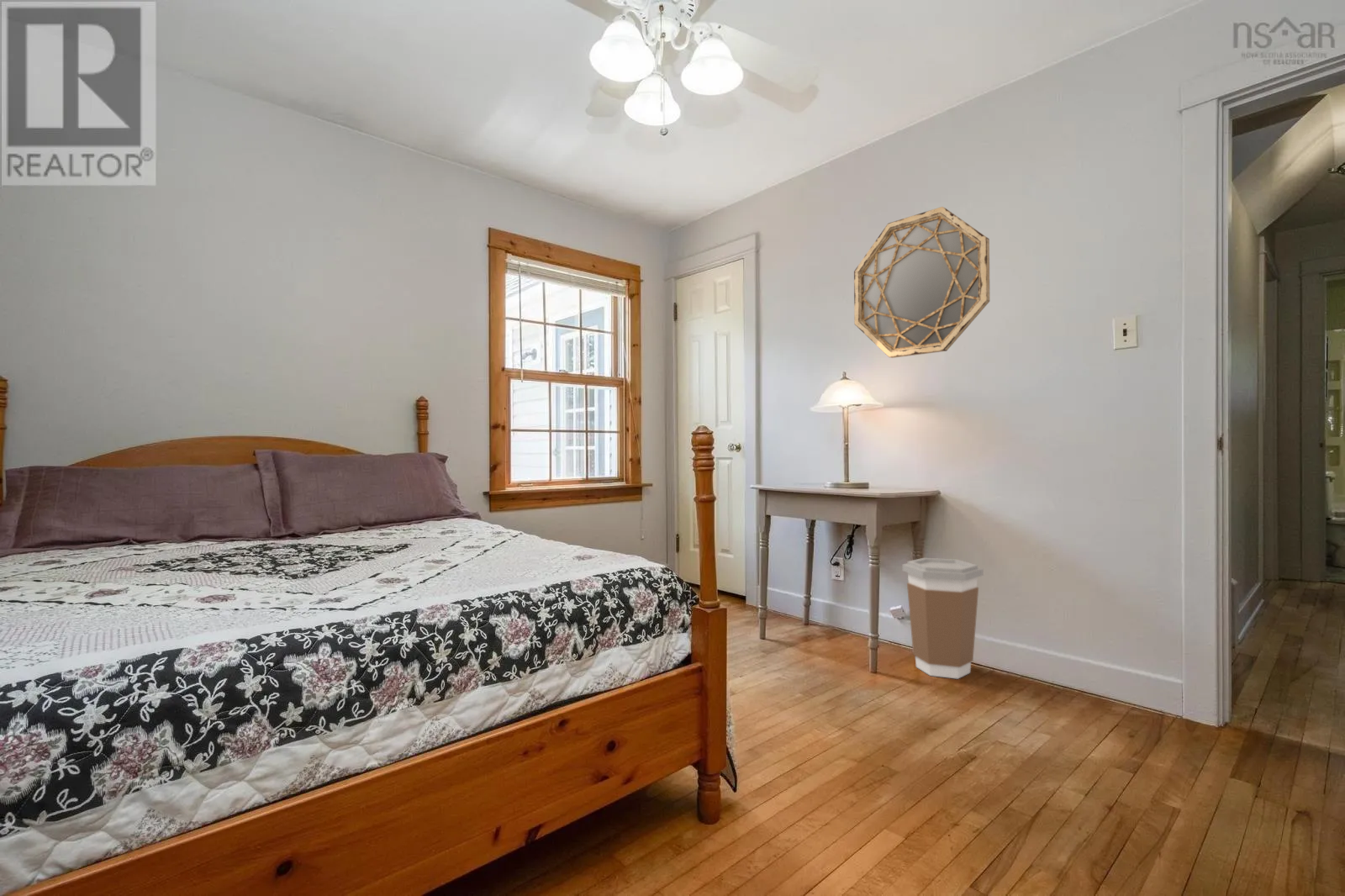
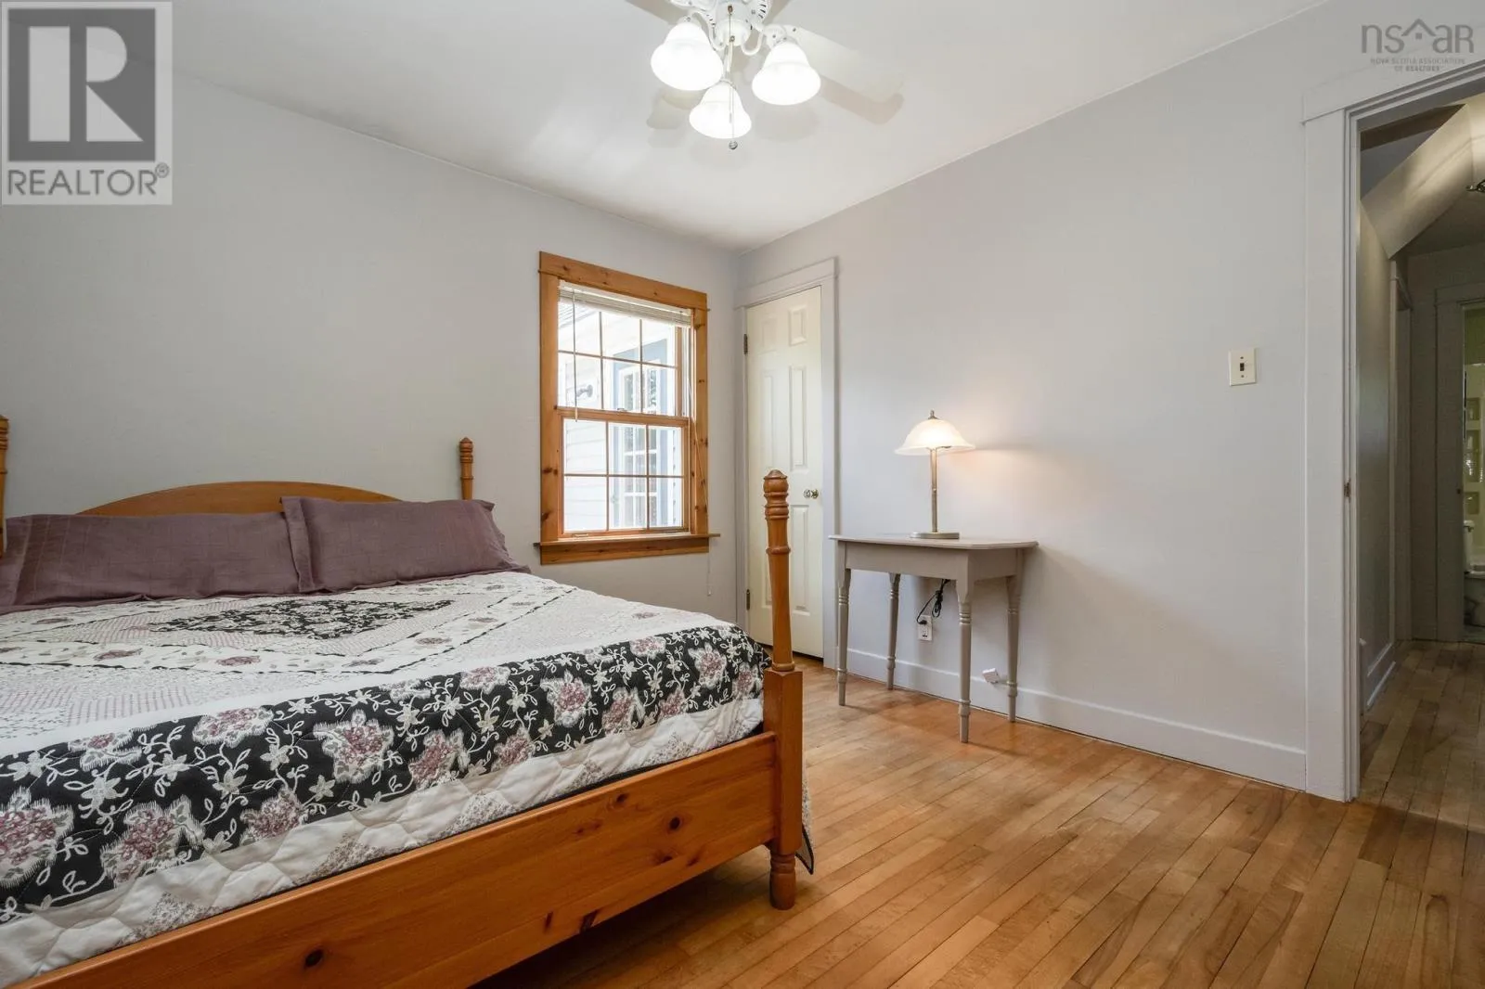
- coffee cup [902,557,984,680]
- home mirror [853,206,990,359]
